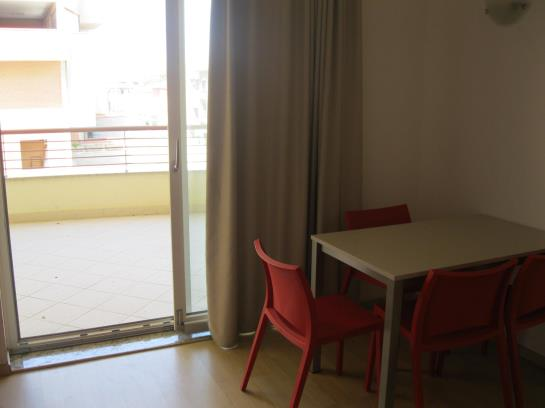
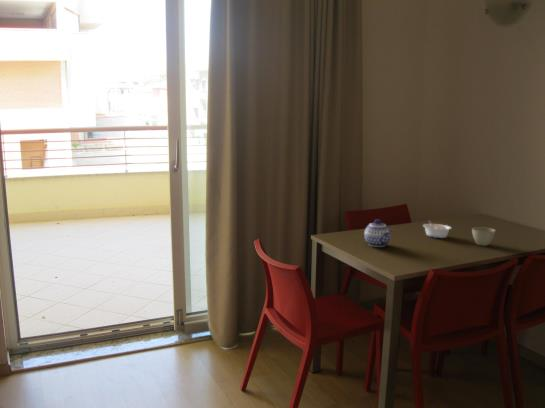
+ flower pot [471,226,496,247]
+ teapot [363,218,394,248]
+ legume [422,220,452,239]
